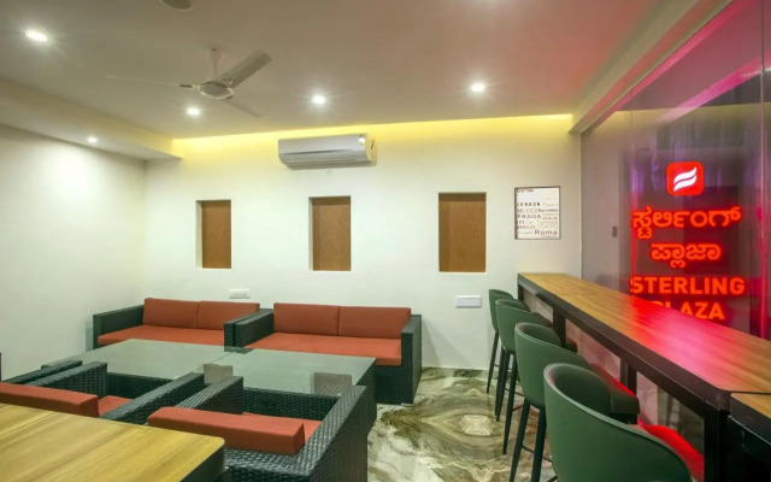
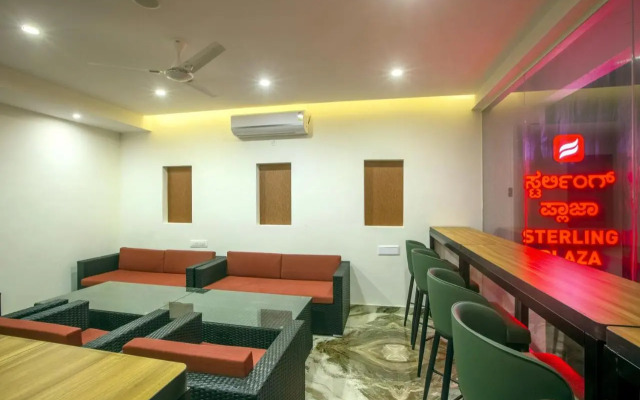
- wall art [513,184,561,241]
